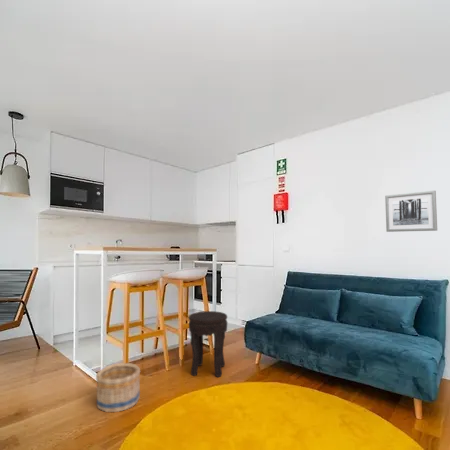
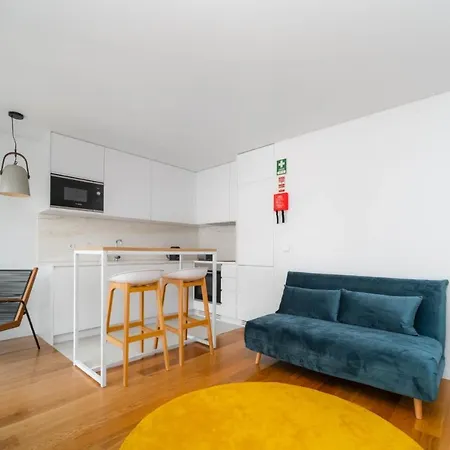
- side table [188,310,228,378]
- basket [95,362,141,413]
- wall art [384,190,438,233]
